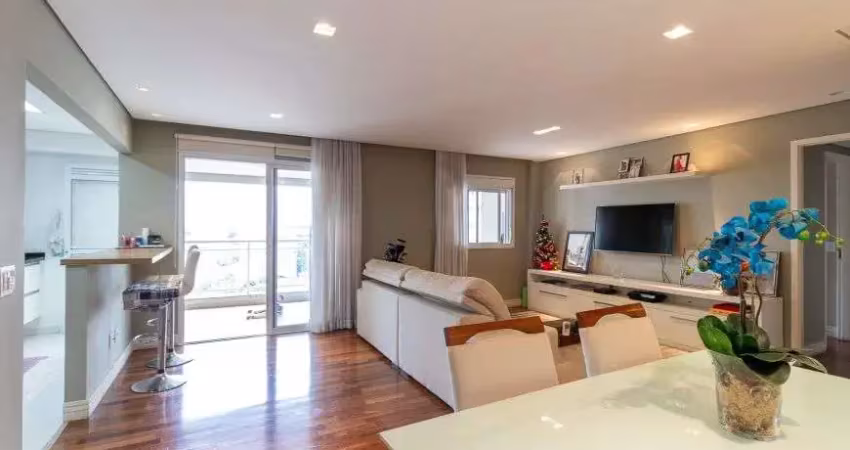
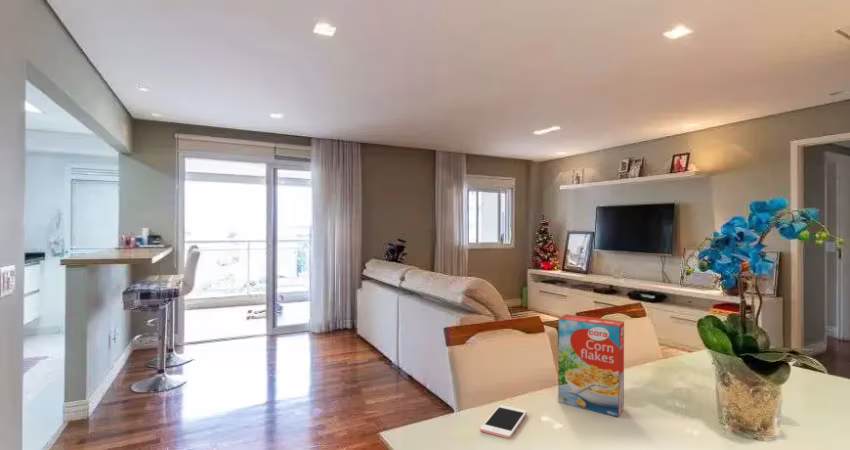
+ cereal box [557,313,625,418]
+ cell phone [479,404,528,439]
